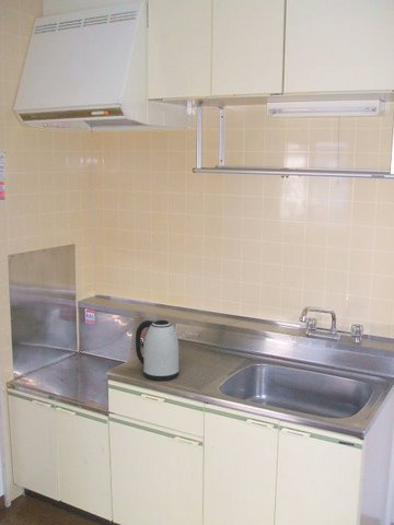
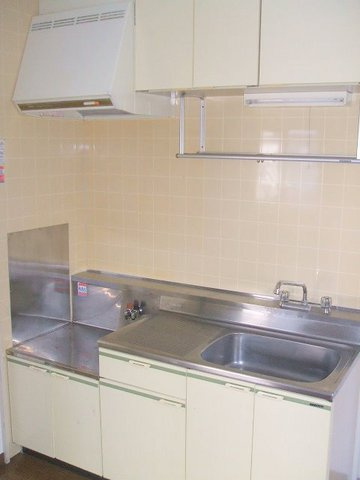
- kettle [135,319,179,382]
